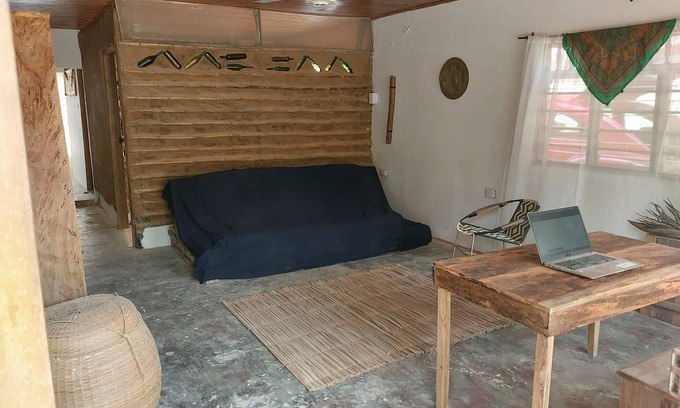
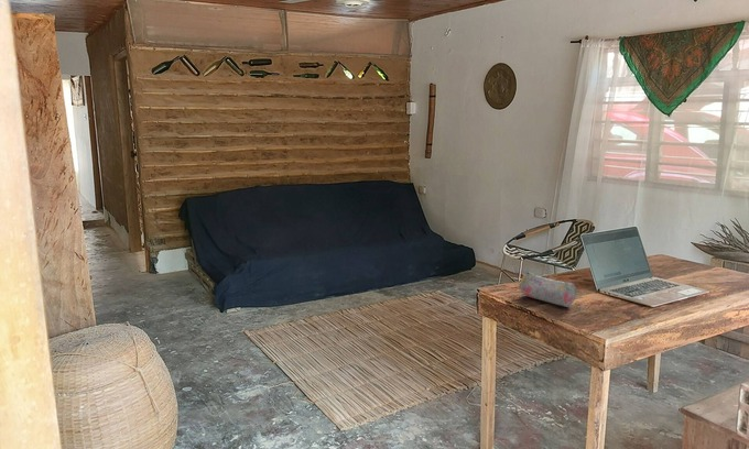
+ pencil case [519,271,577,308]
